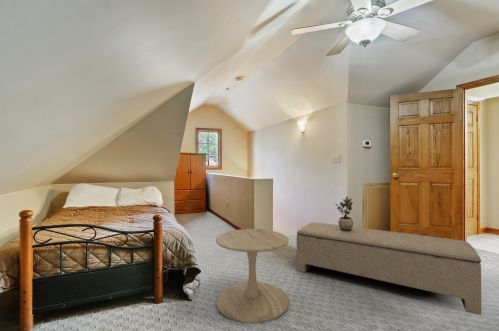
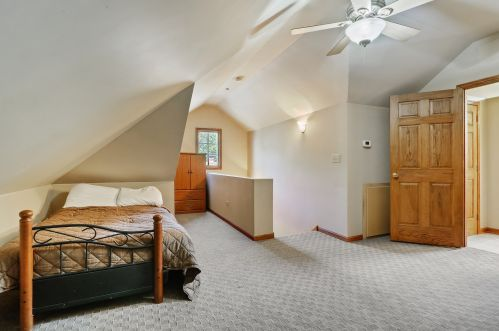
- potted plant [334,195,354,231]
- bench [296,221,482,316]
- side table [215,228,290,324]
